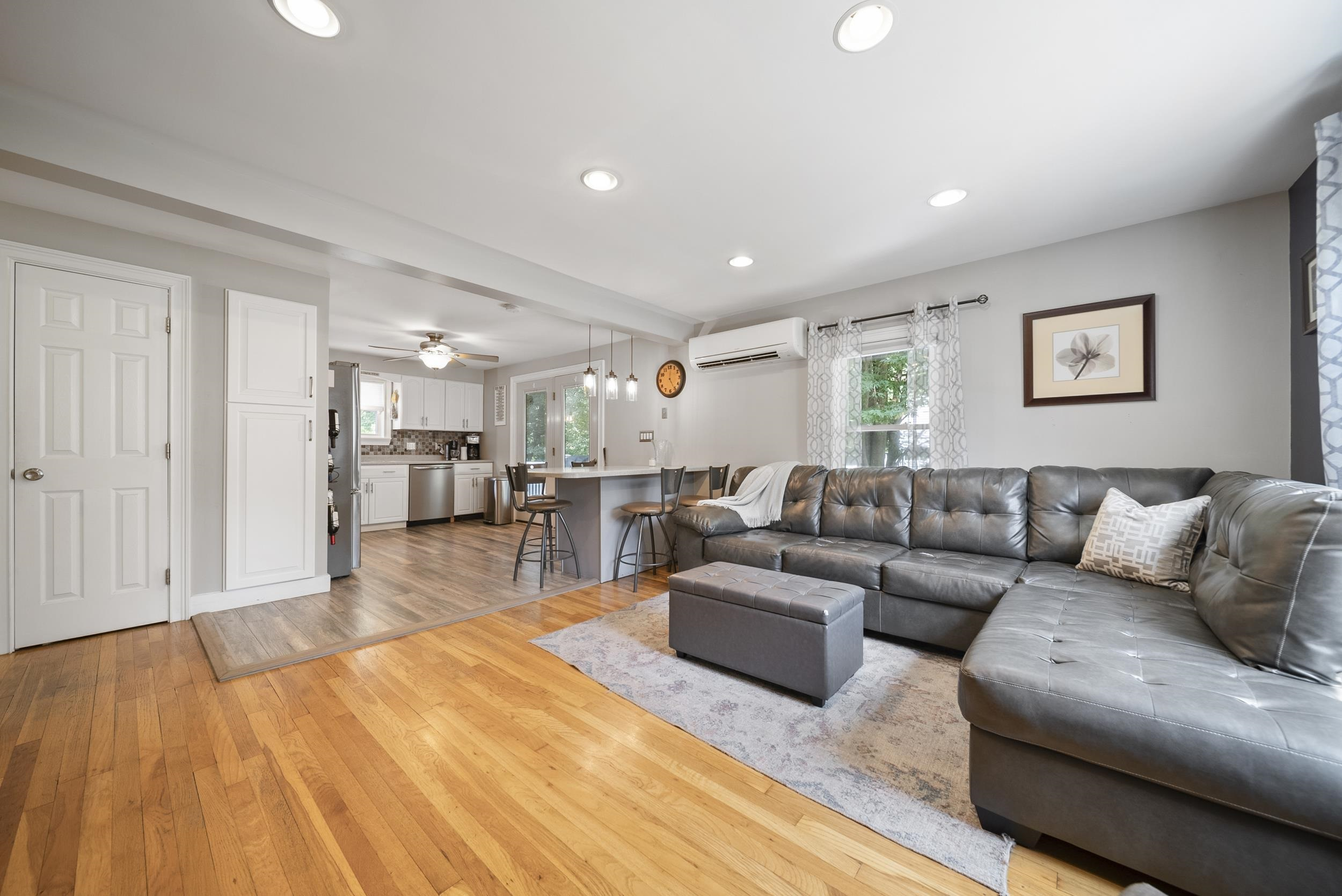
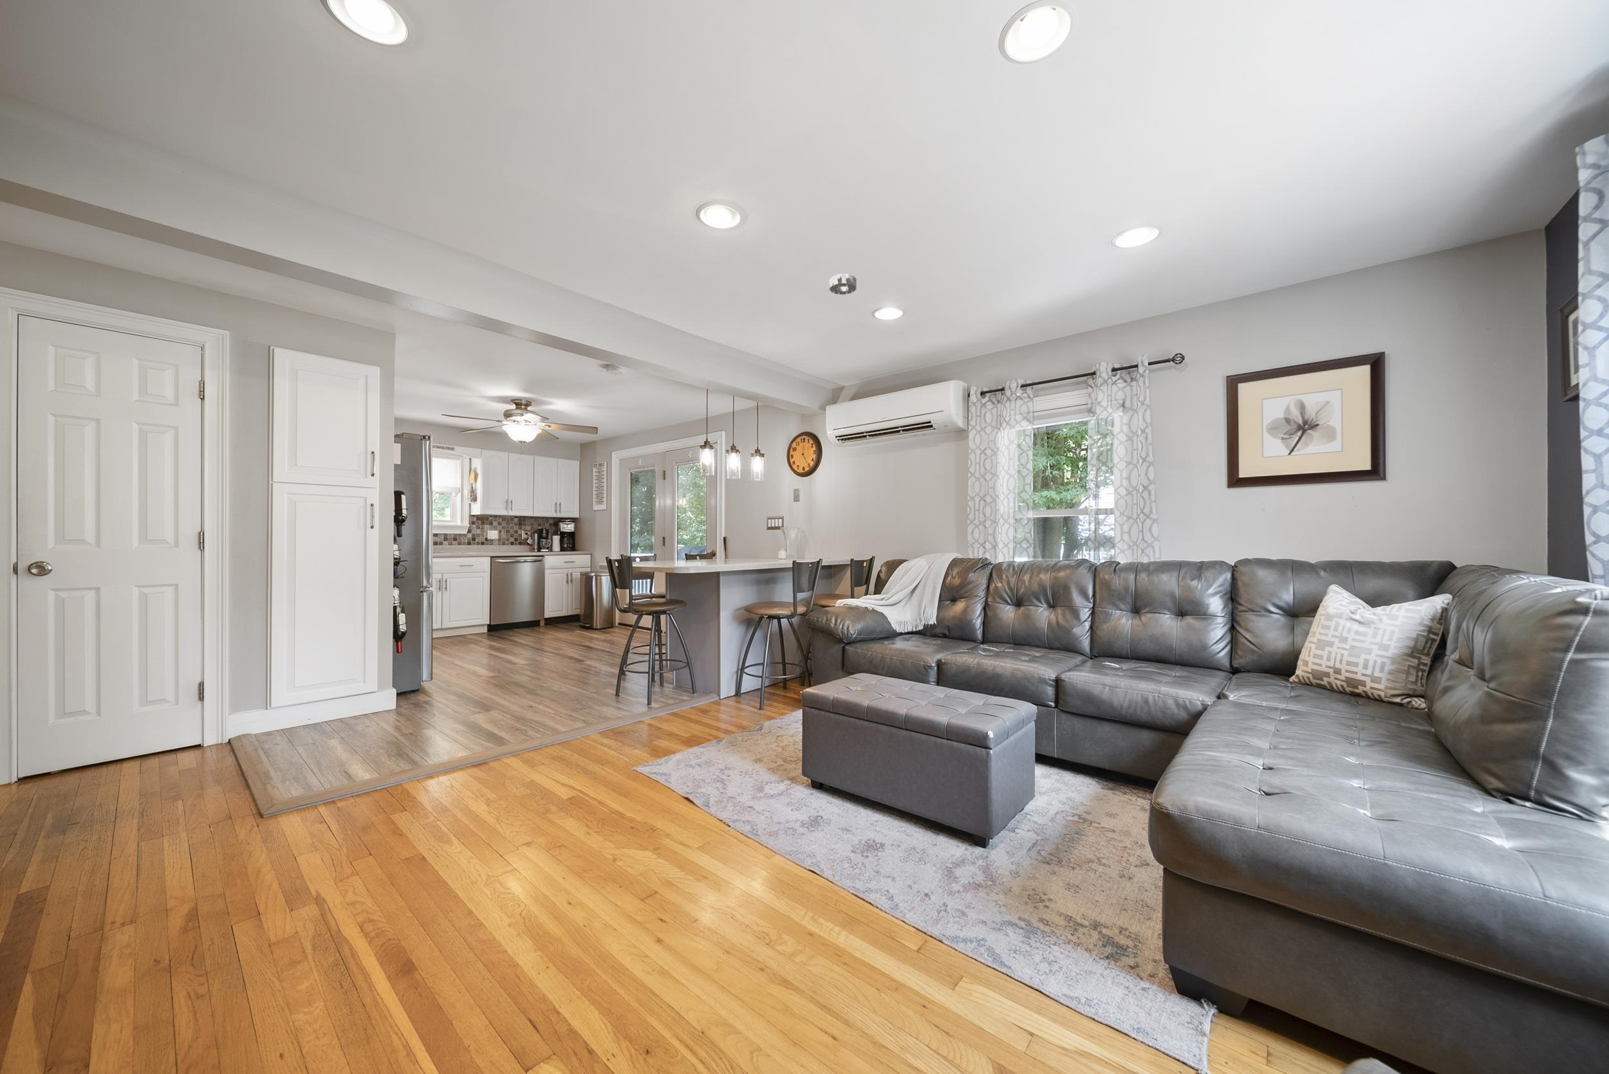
+ smoke detector [828,273,857,295]
